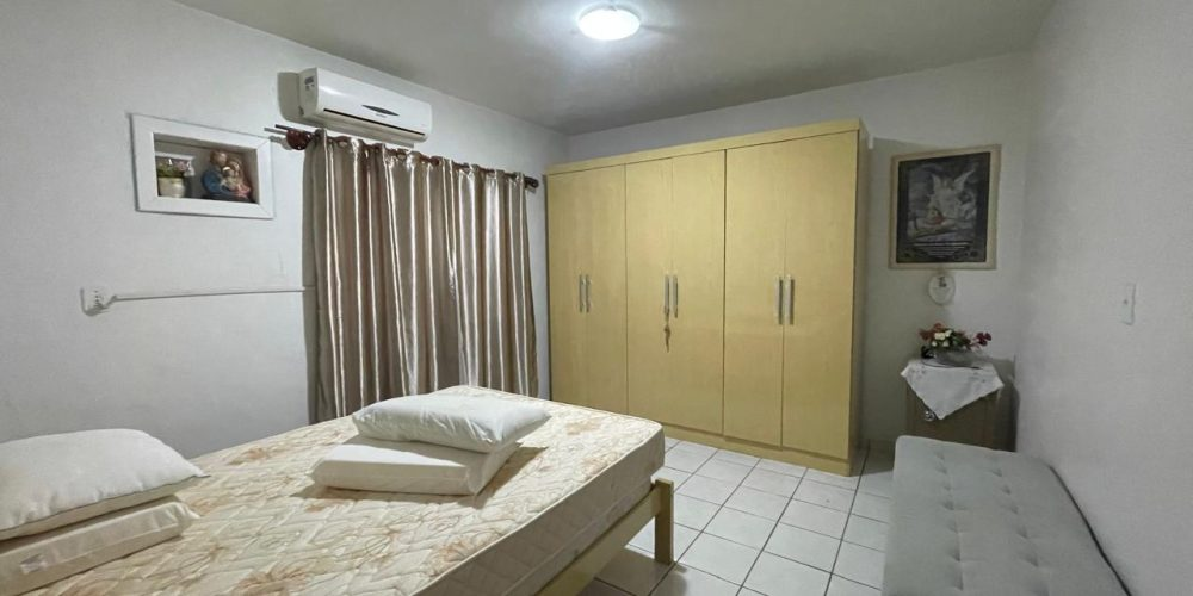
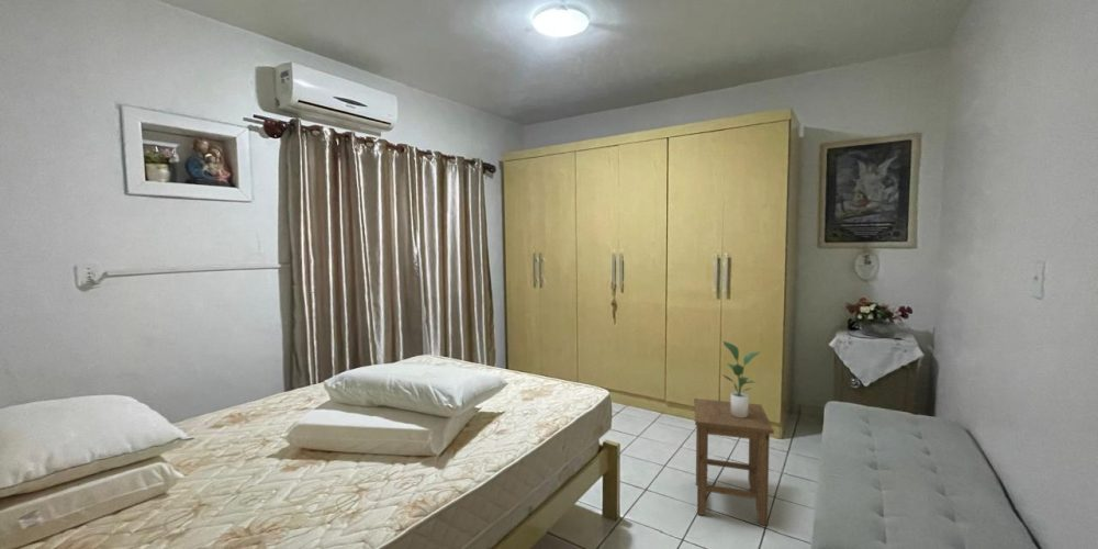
+ potted plant [721,340,761,418]
+ stool [693,397,775,527]
